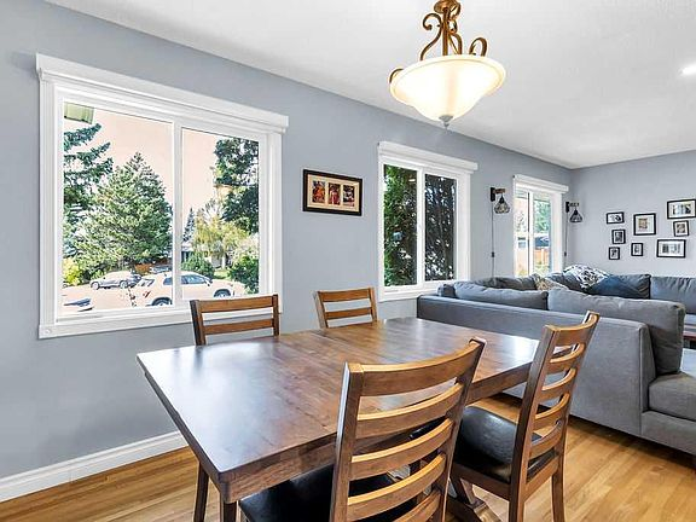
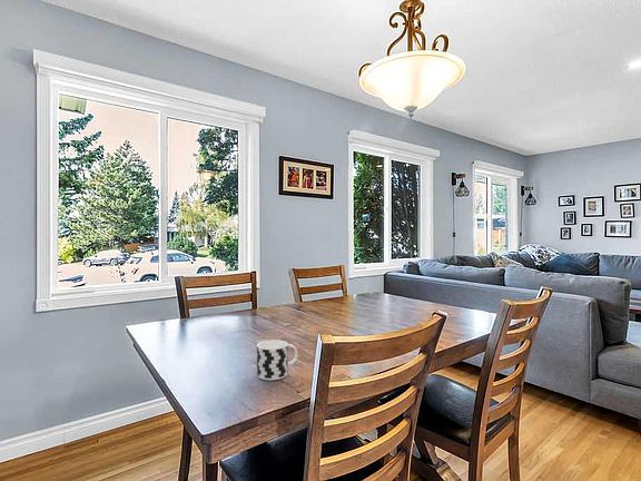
+ cup [256,338,298,381]
